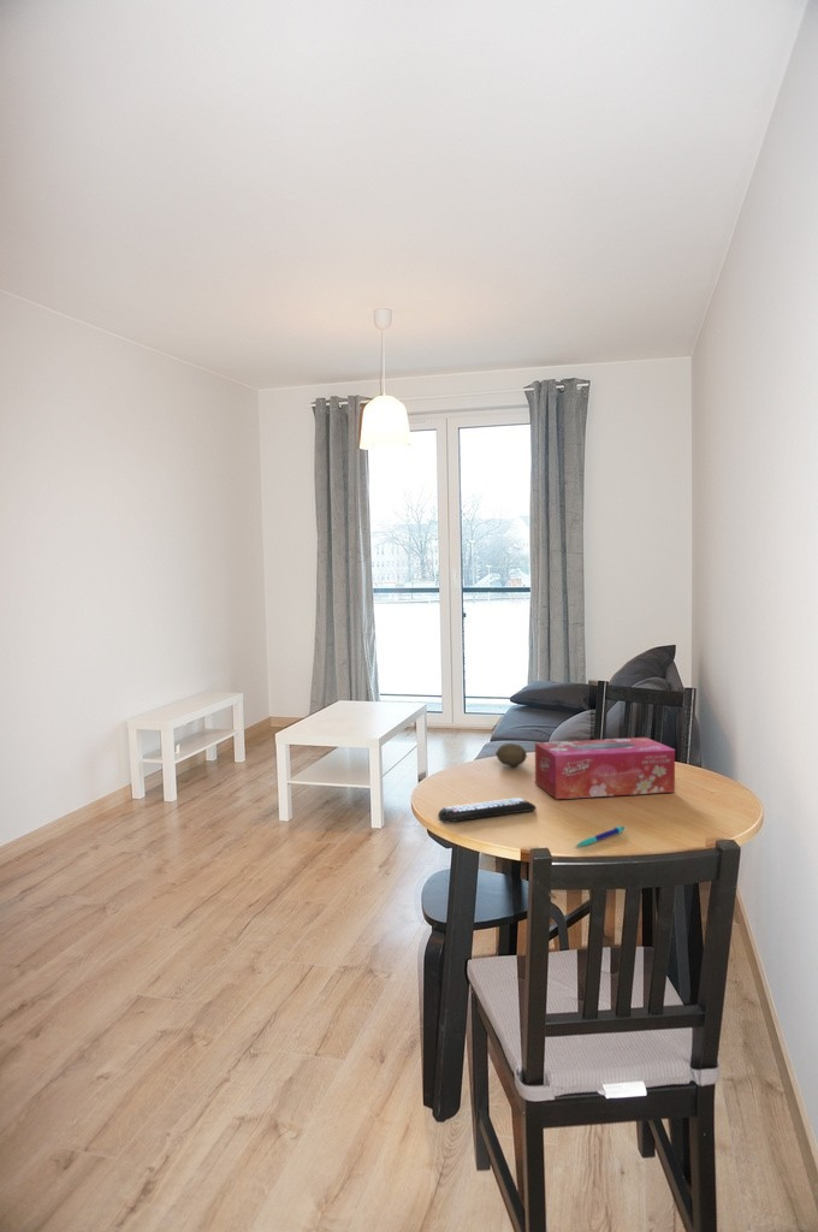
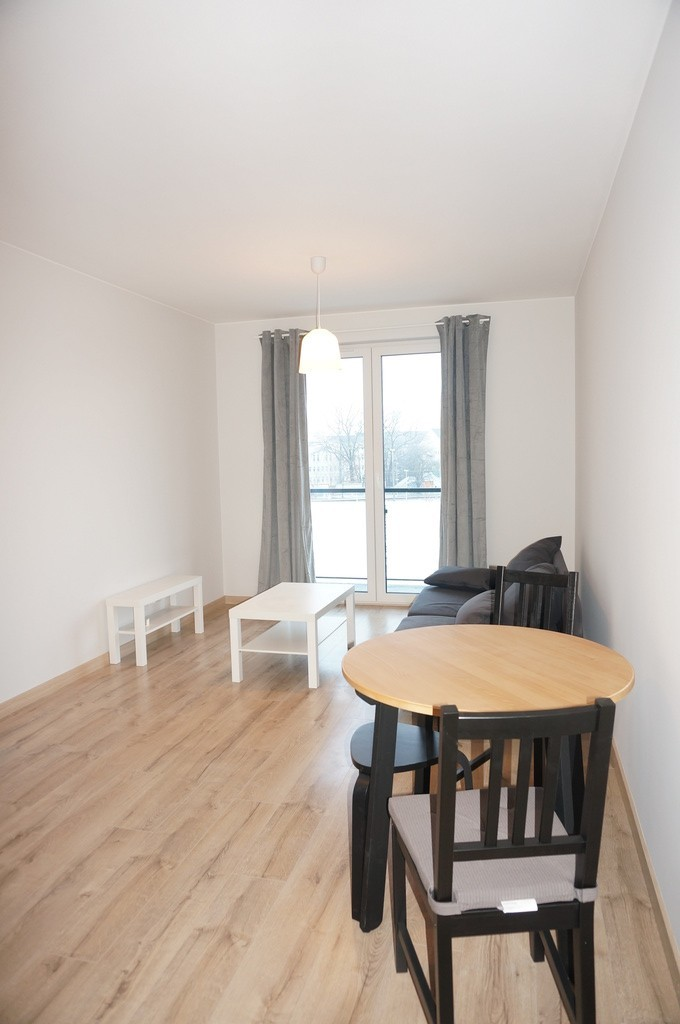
- fruit [494,742,528,768]
- pen [574,825,626,848]
- tissue box [534,736,676,800]
- remote control [437,796,538,824]
